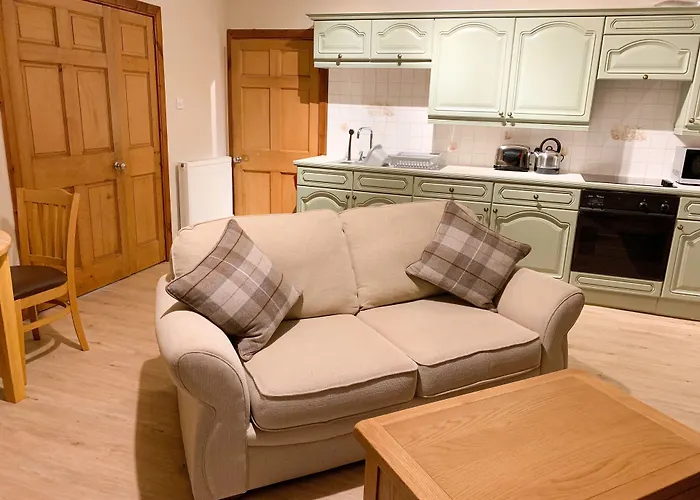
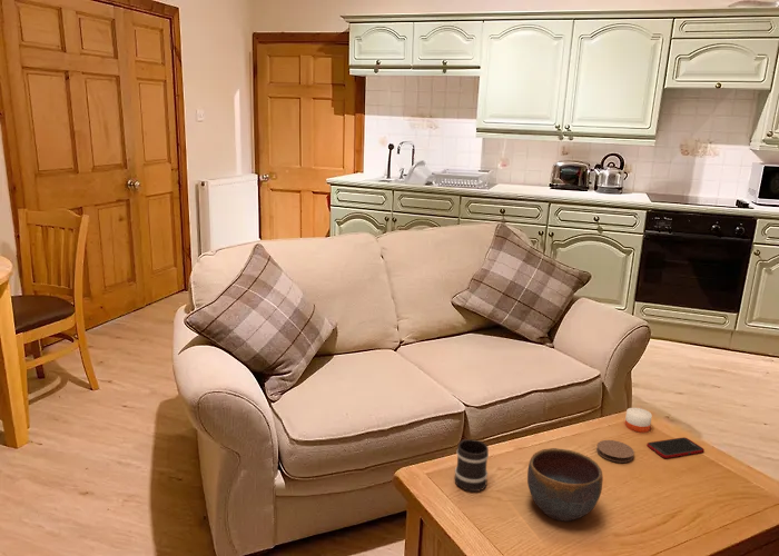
+ coaster [595,439,635,464]
+ bowl [526,447,604,523]
+ cell phone [645,436,706,459]
+ candle [624,407,653,434]
+ mug [453,438,490,493]
